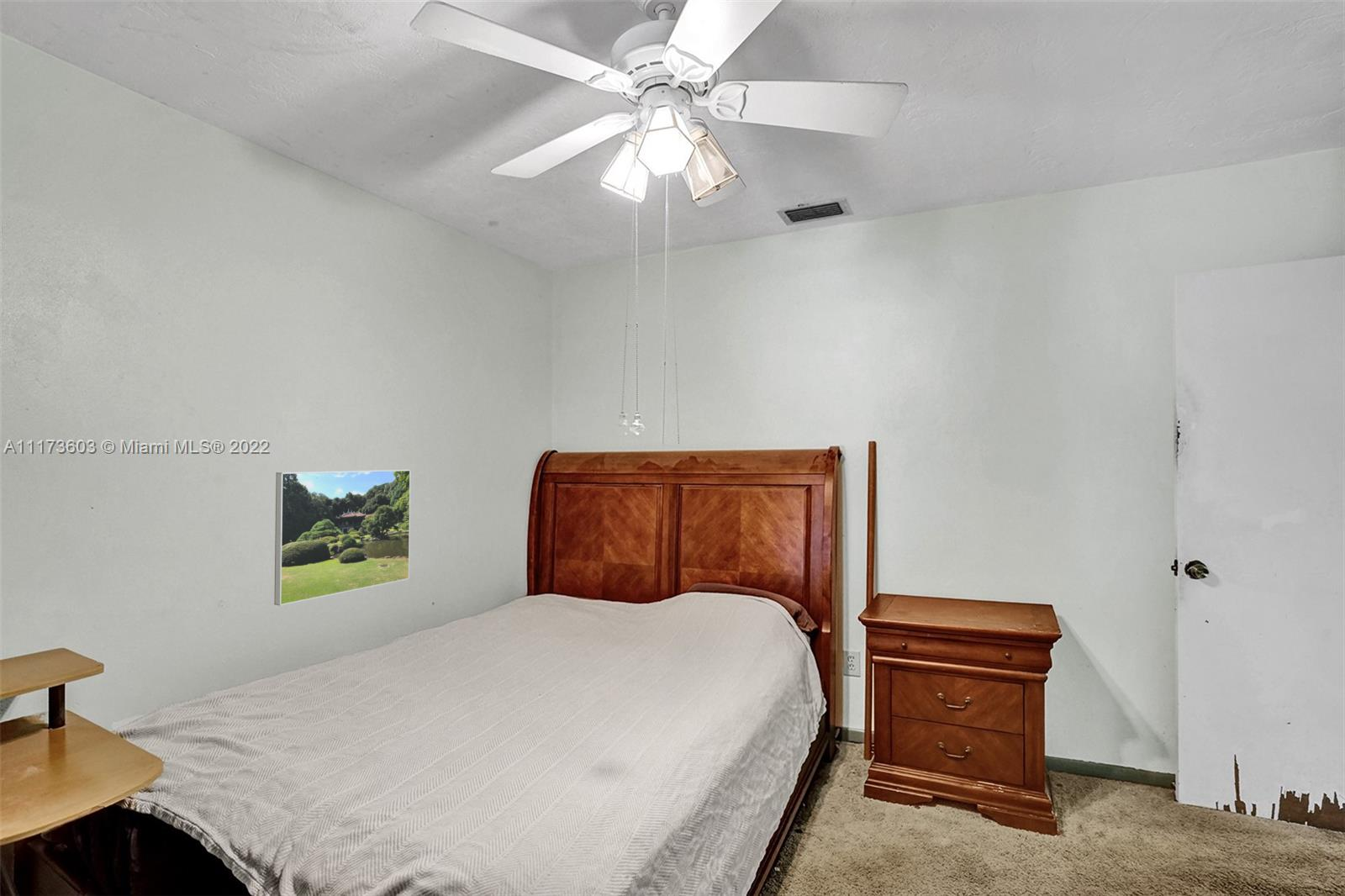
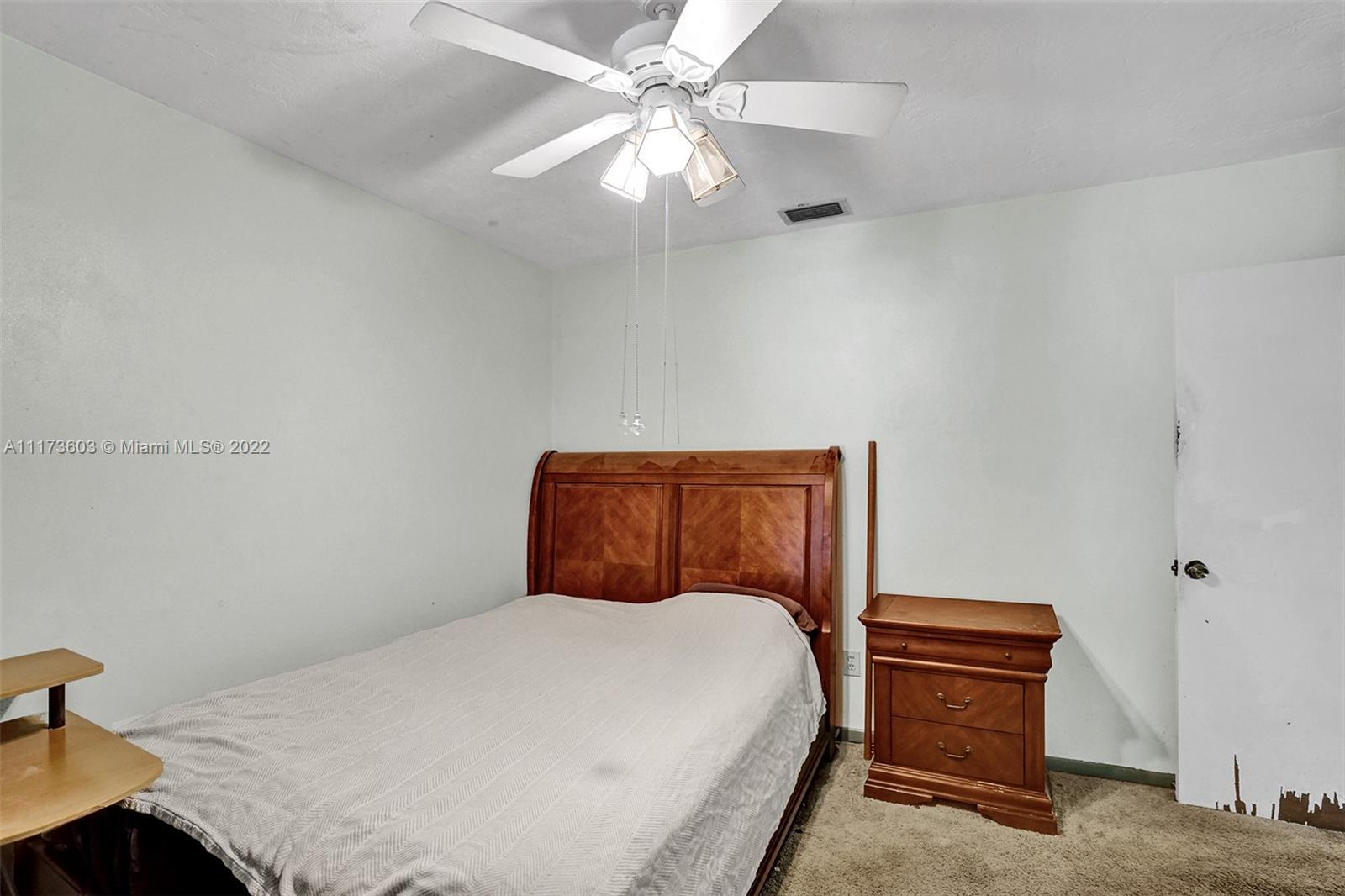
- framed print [273,469,411,606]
